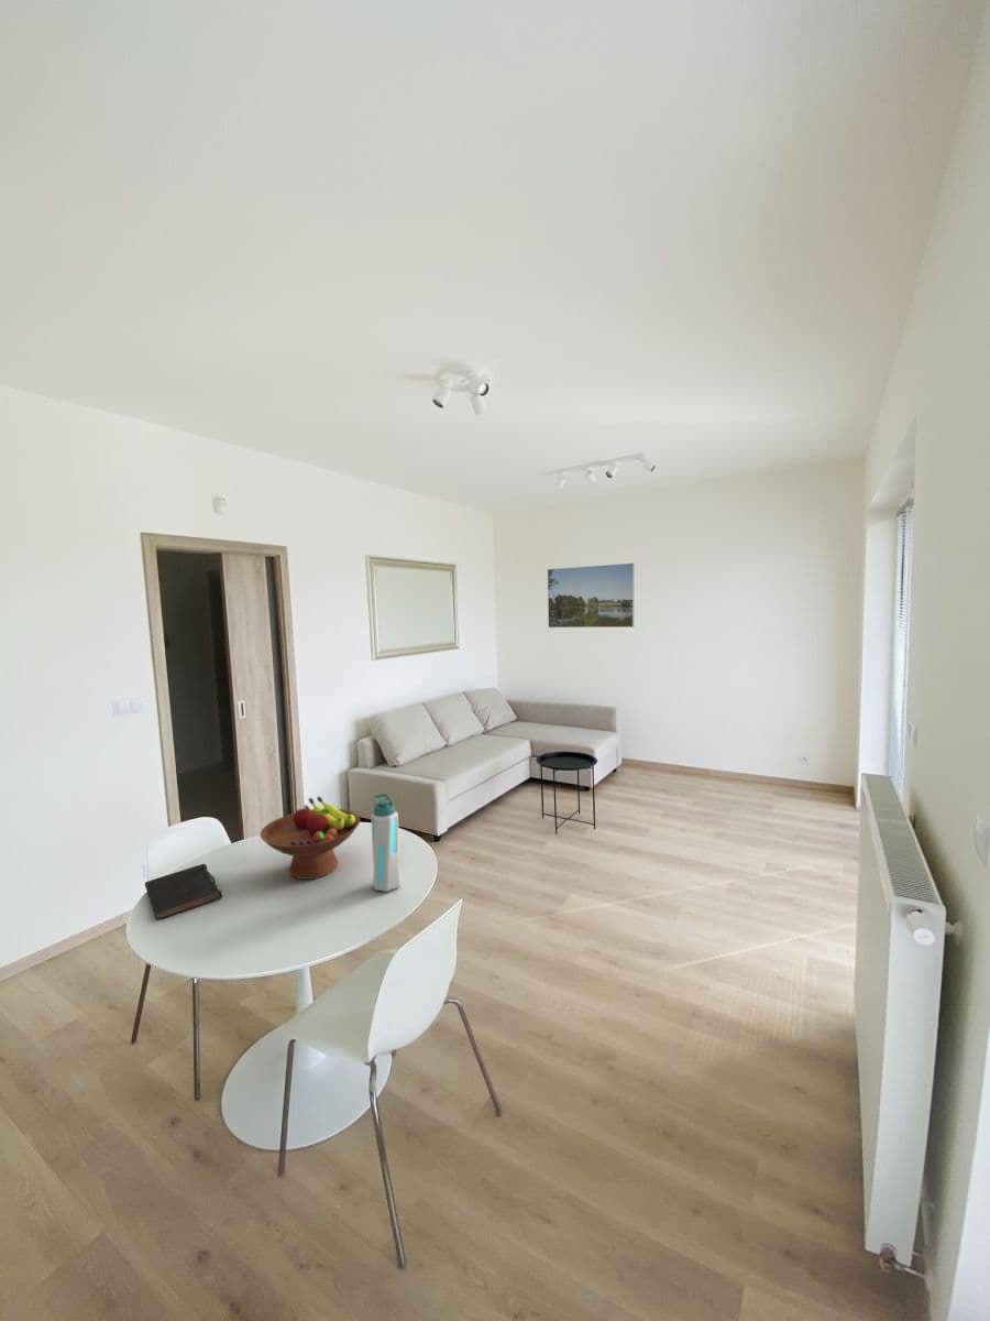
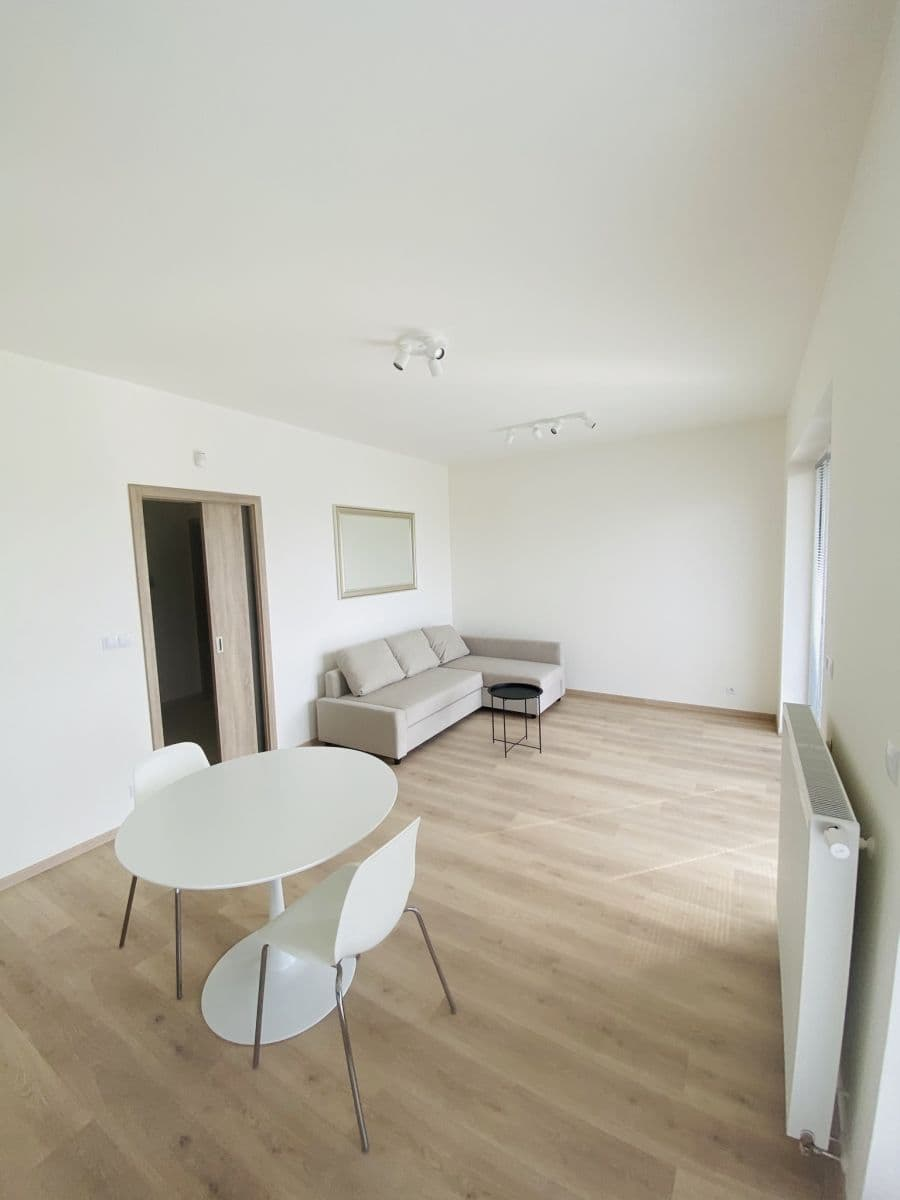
- water bottle [370,793,403,893]
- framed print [547,563,636,629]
- book [144,863,223,921]
- fruit bowl [258,795,361,881]
